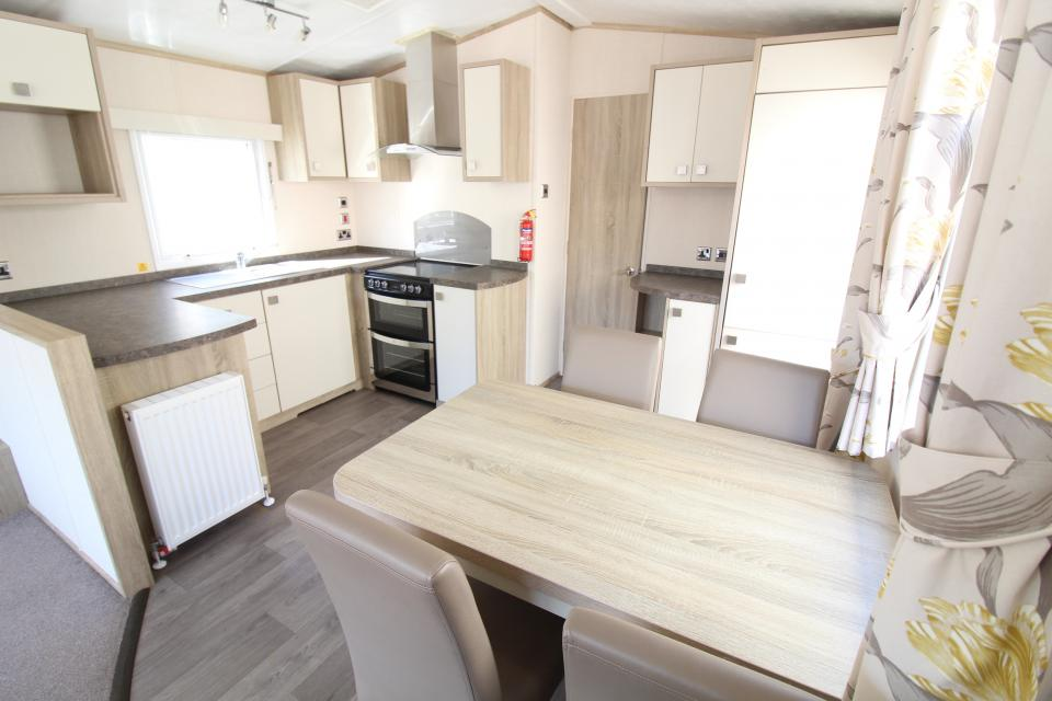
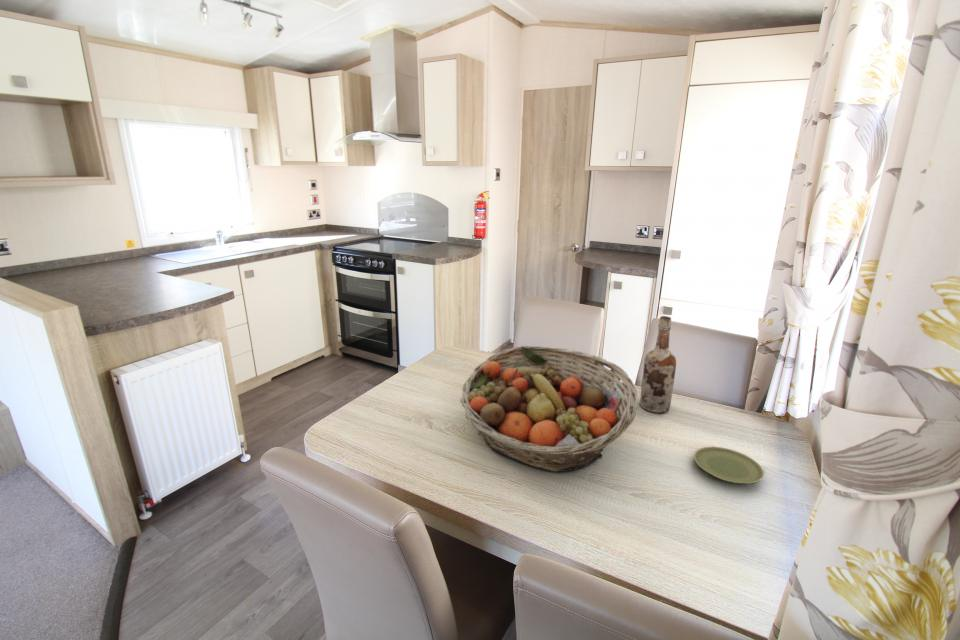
+ wine bottle [639,315,677,414]
+ fruit basket [460,345,638,473]
+ plate [693,446,765,484]
